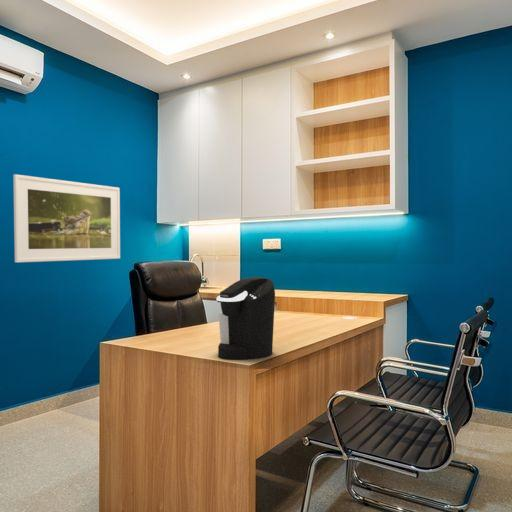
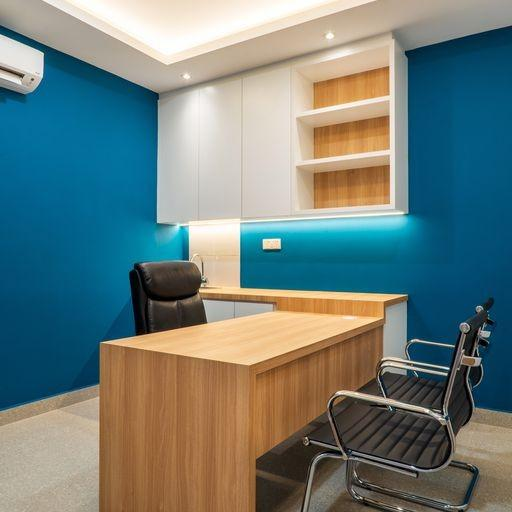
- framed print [12,173,121,263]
- coffee maker [216,276,276,361]
